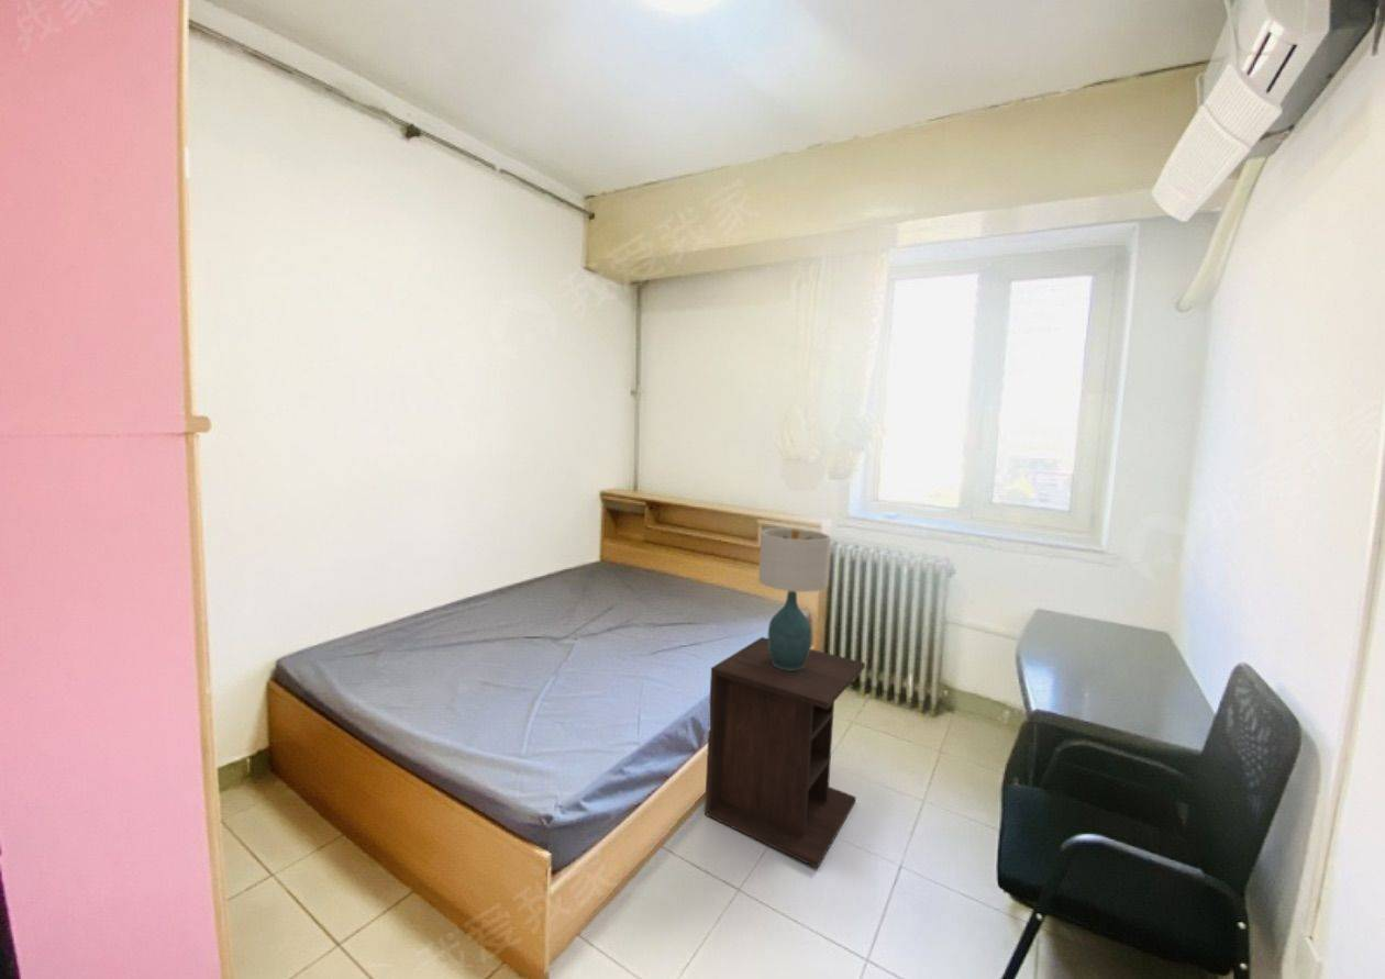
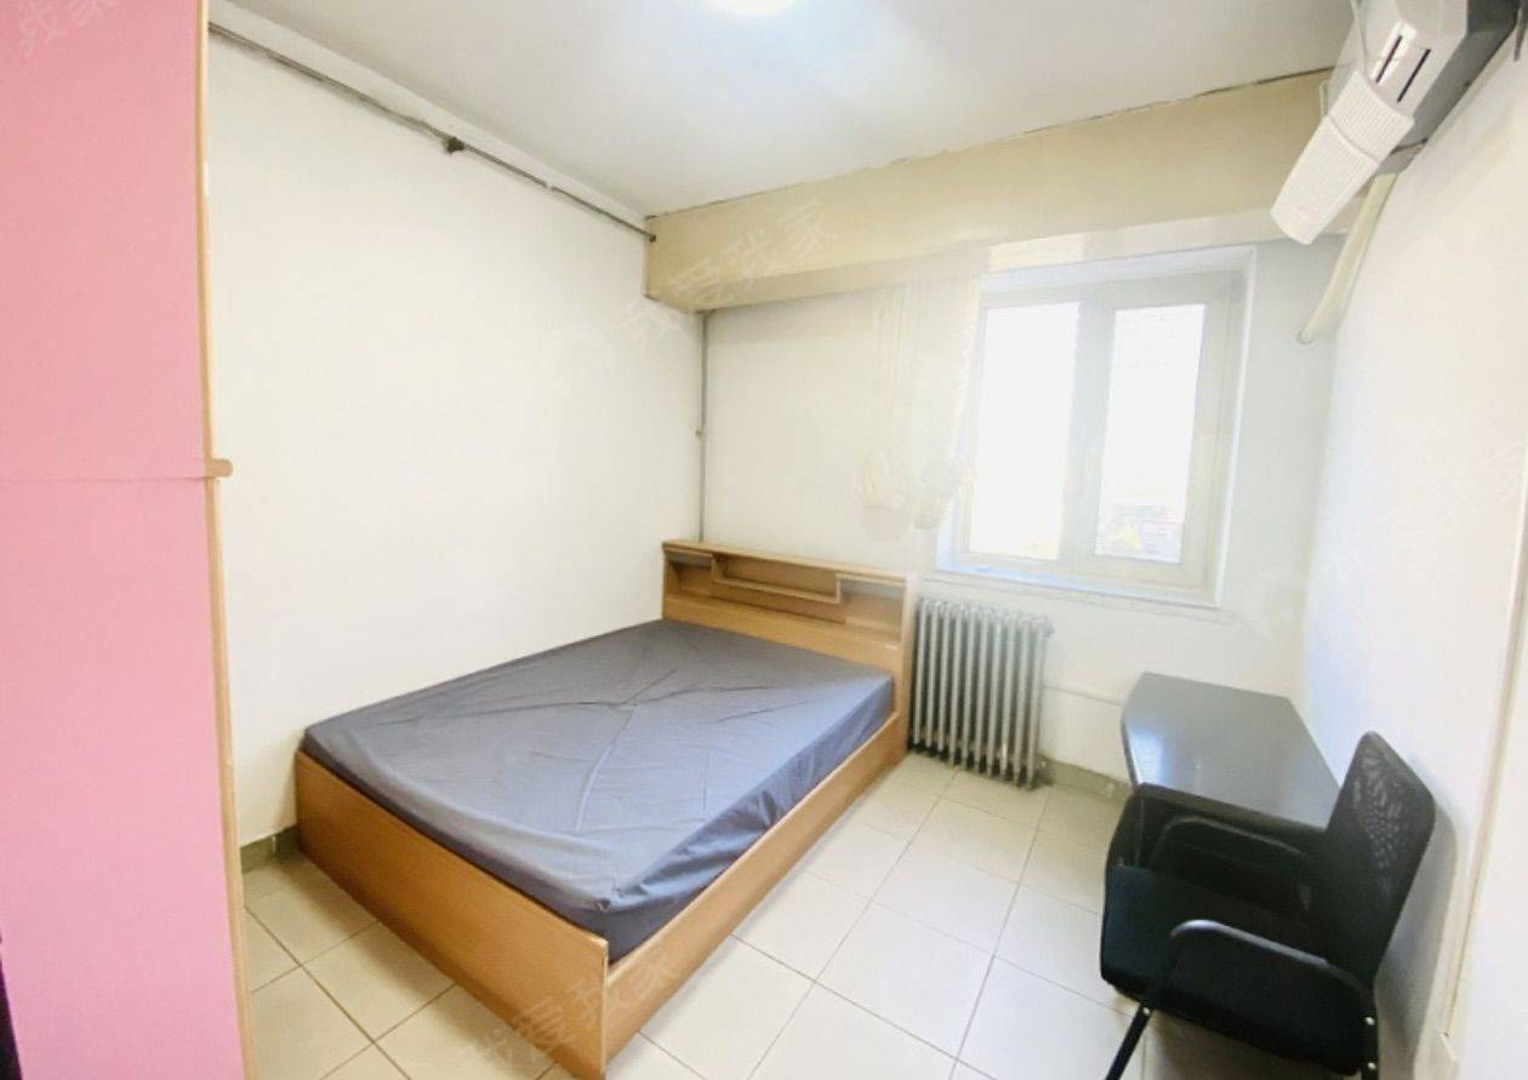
- table lamp [757,527,832,670]
- nightstand [703,636,866,869]
